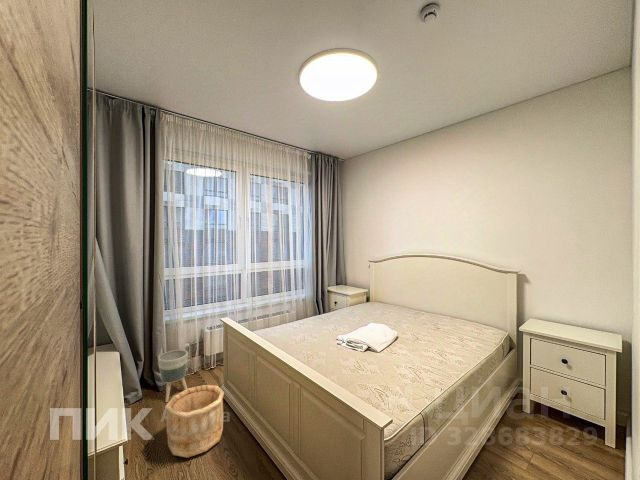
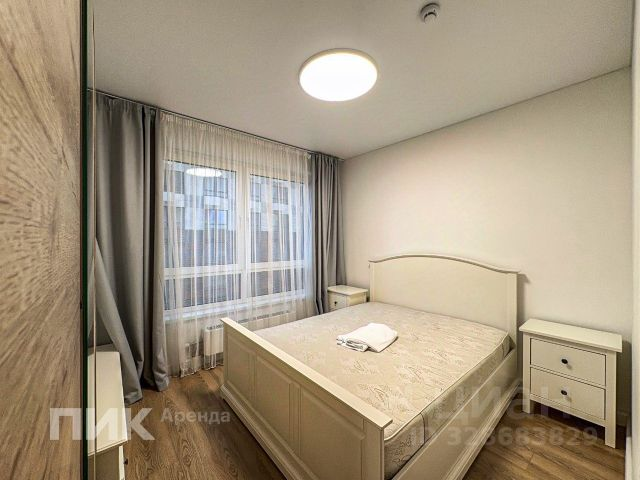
- planter [157,349,189,403]
- wooden bucket [164,384,225,459]
